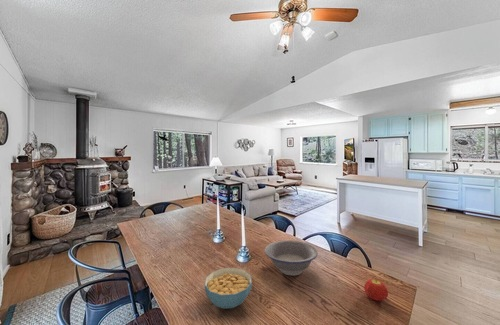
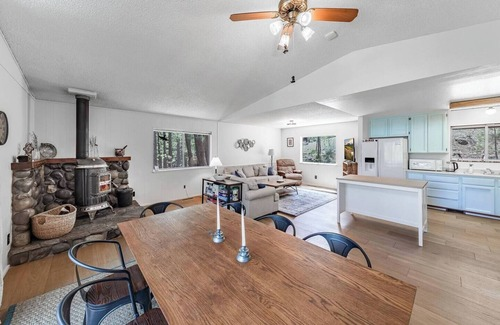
- cereal bowl [204,267,253,310]
- bowl [264,240,319,277]
- fruit [363,278,389,302]
